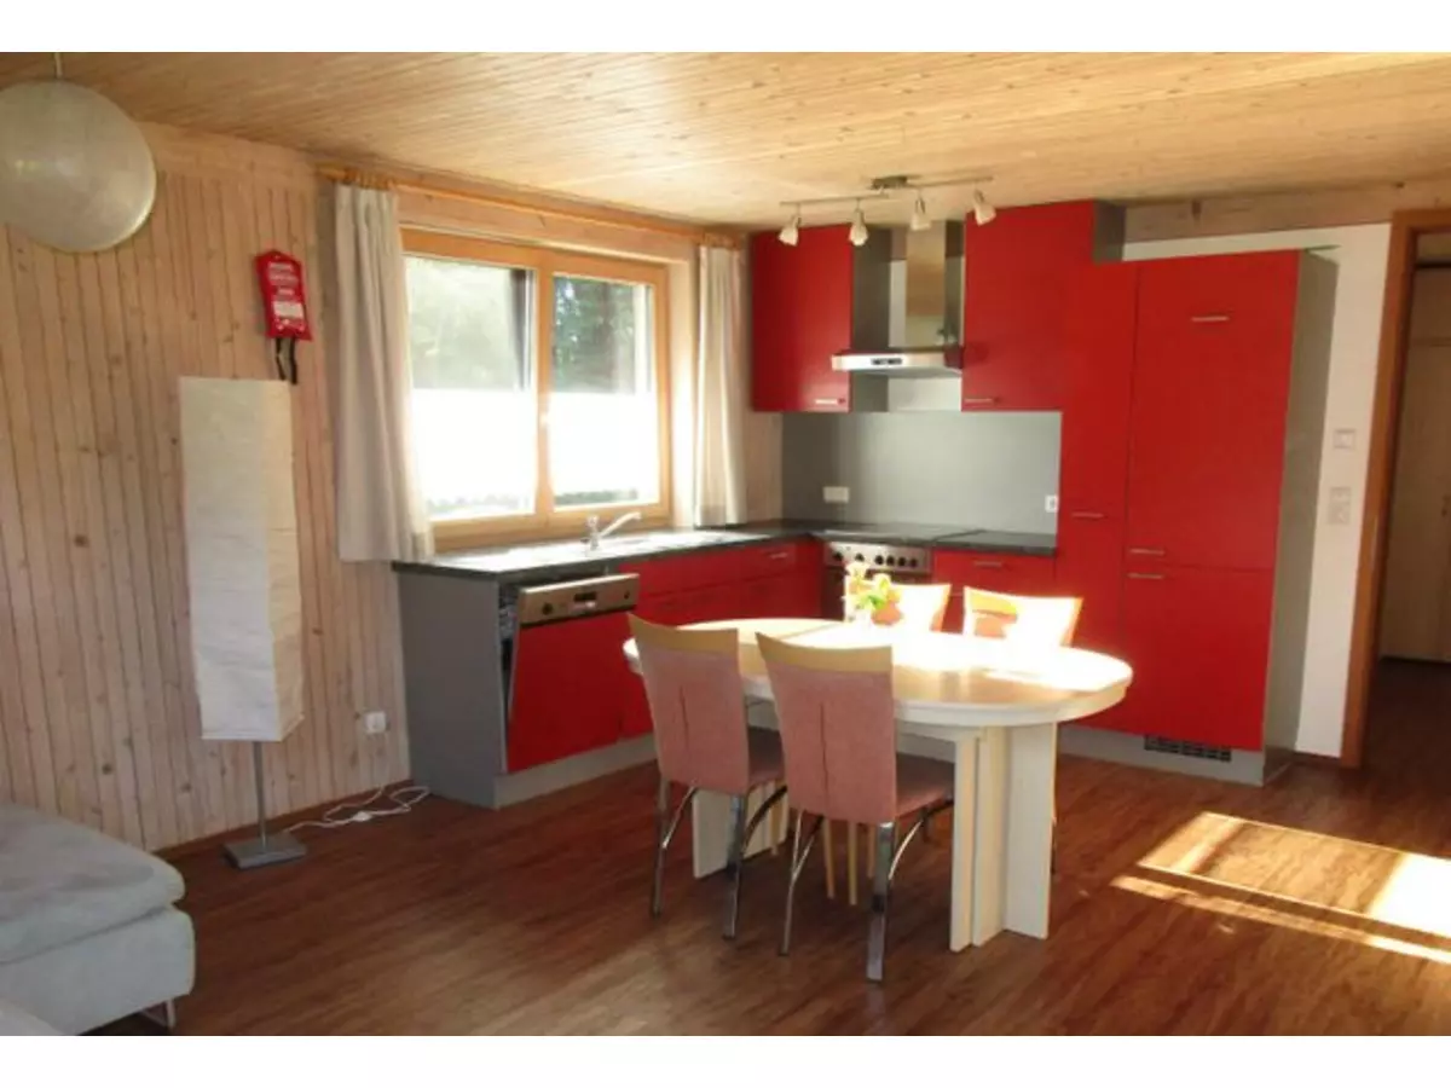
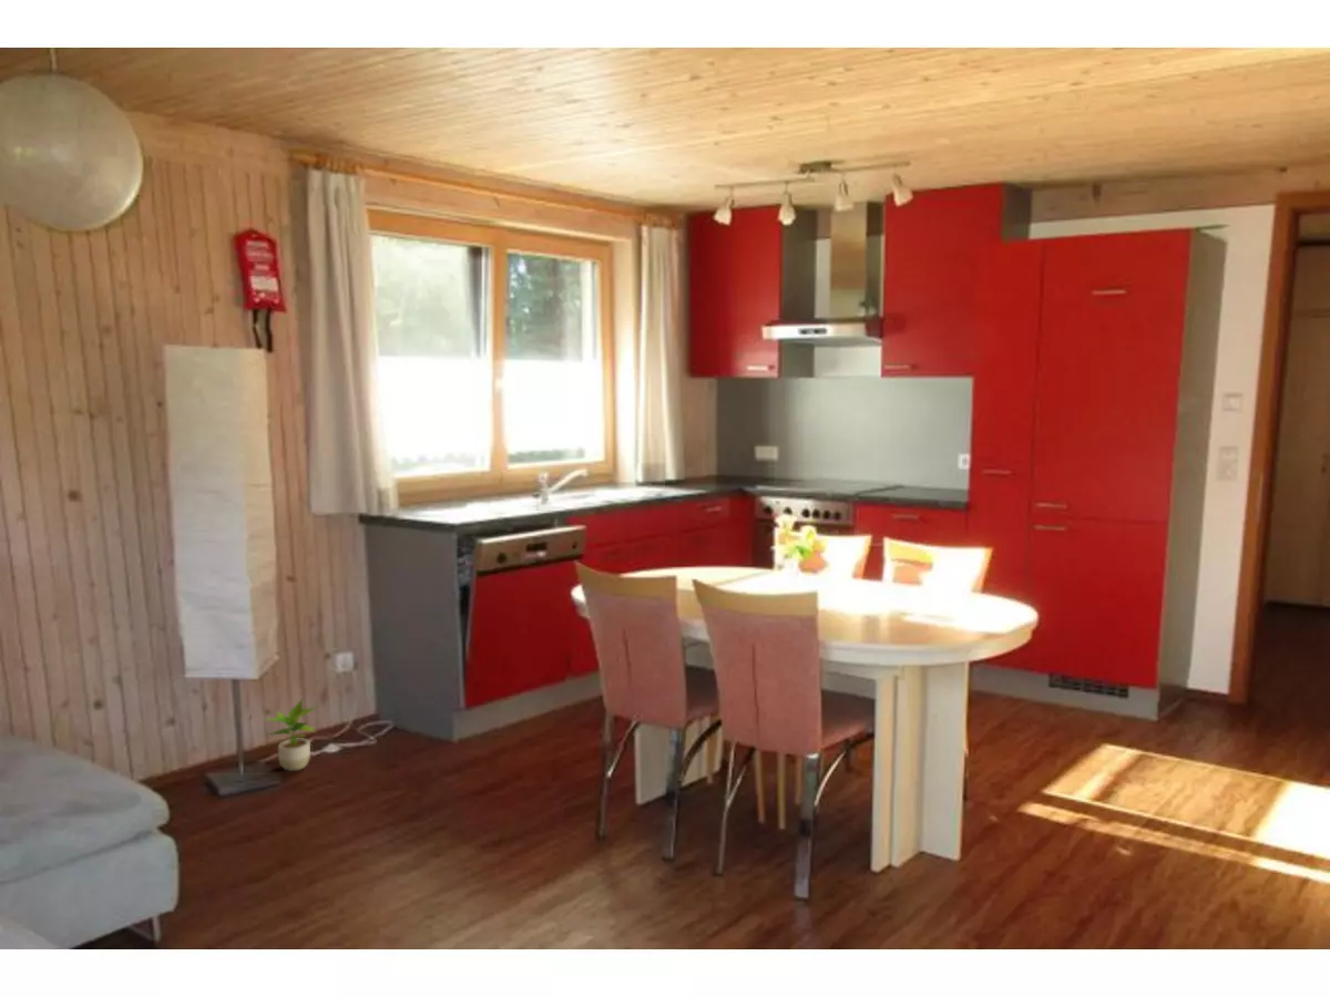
+ potted plant [262,699,318,772]
